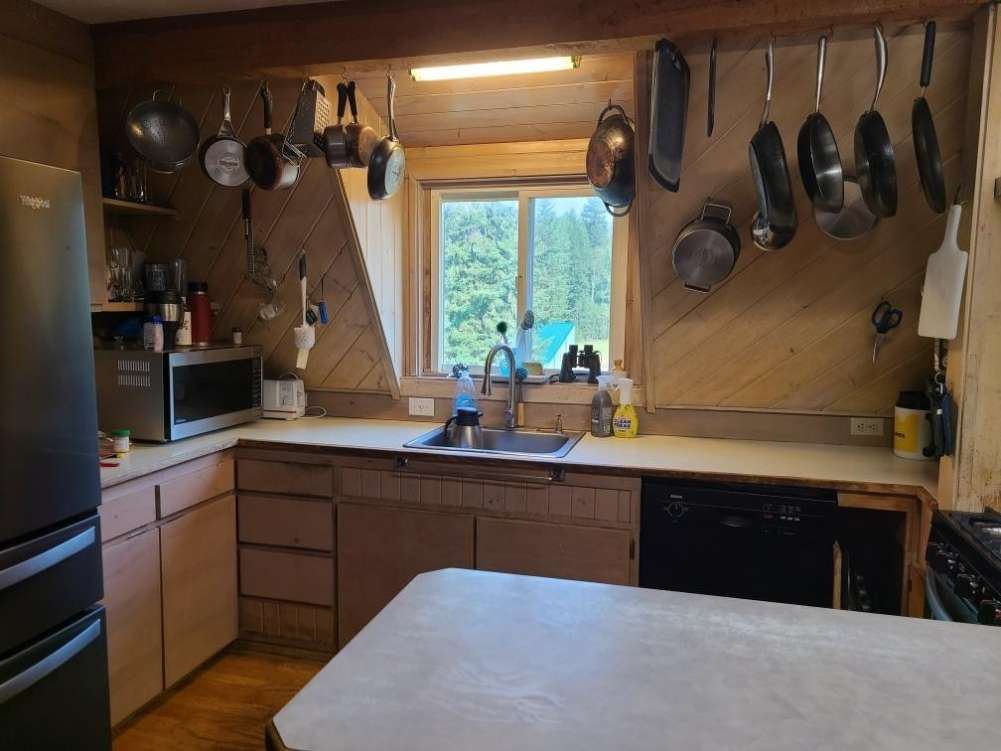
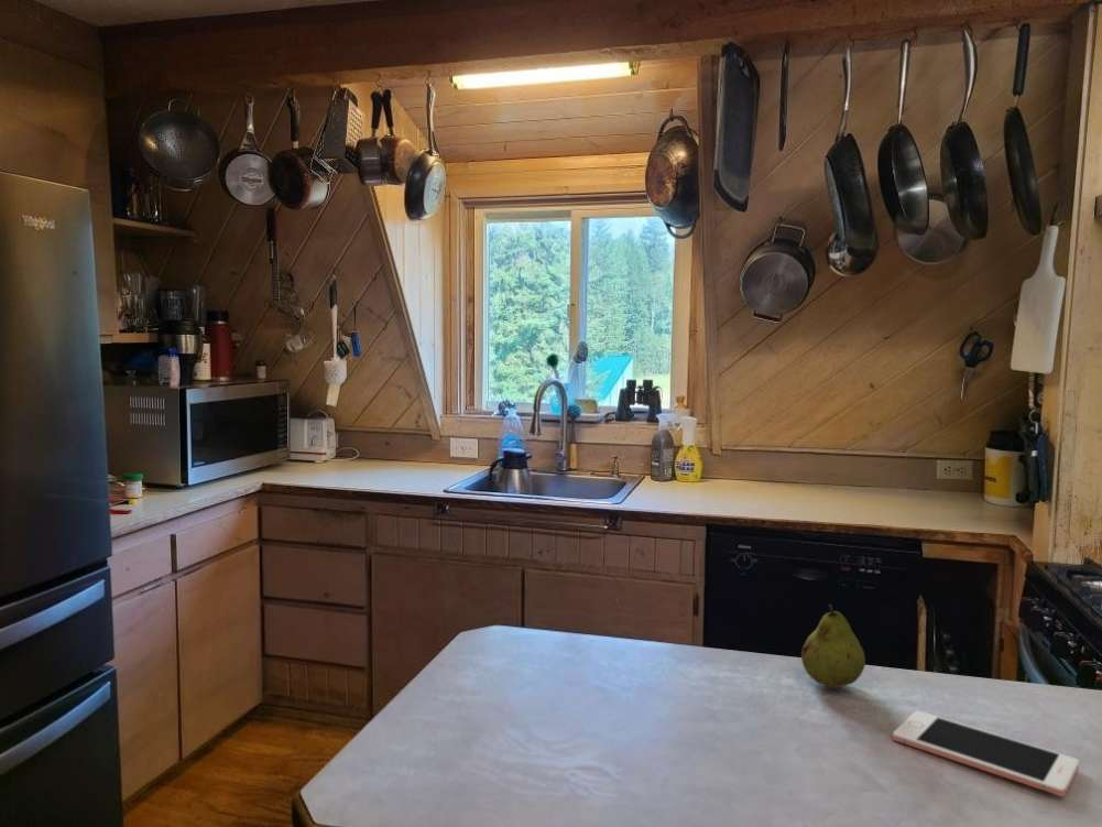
+ cell phone [892,710,1080,797]
+ fruit [800,603,866,689]
